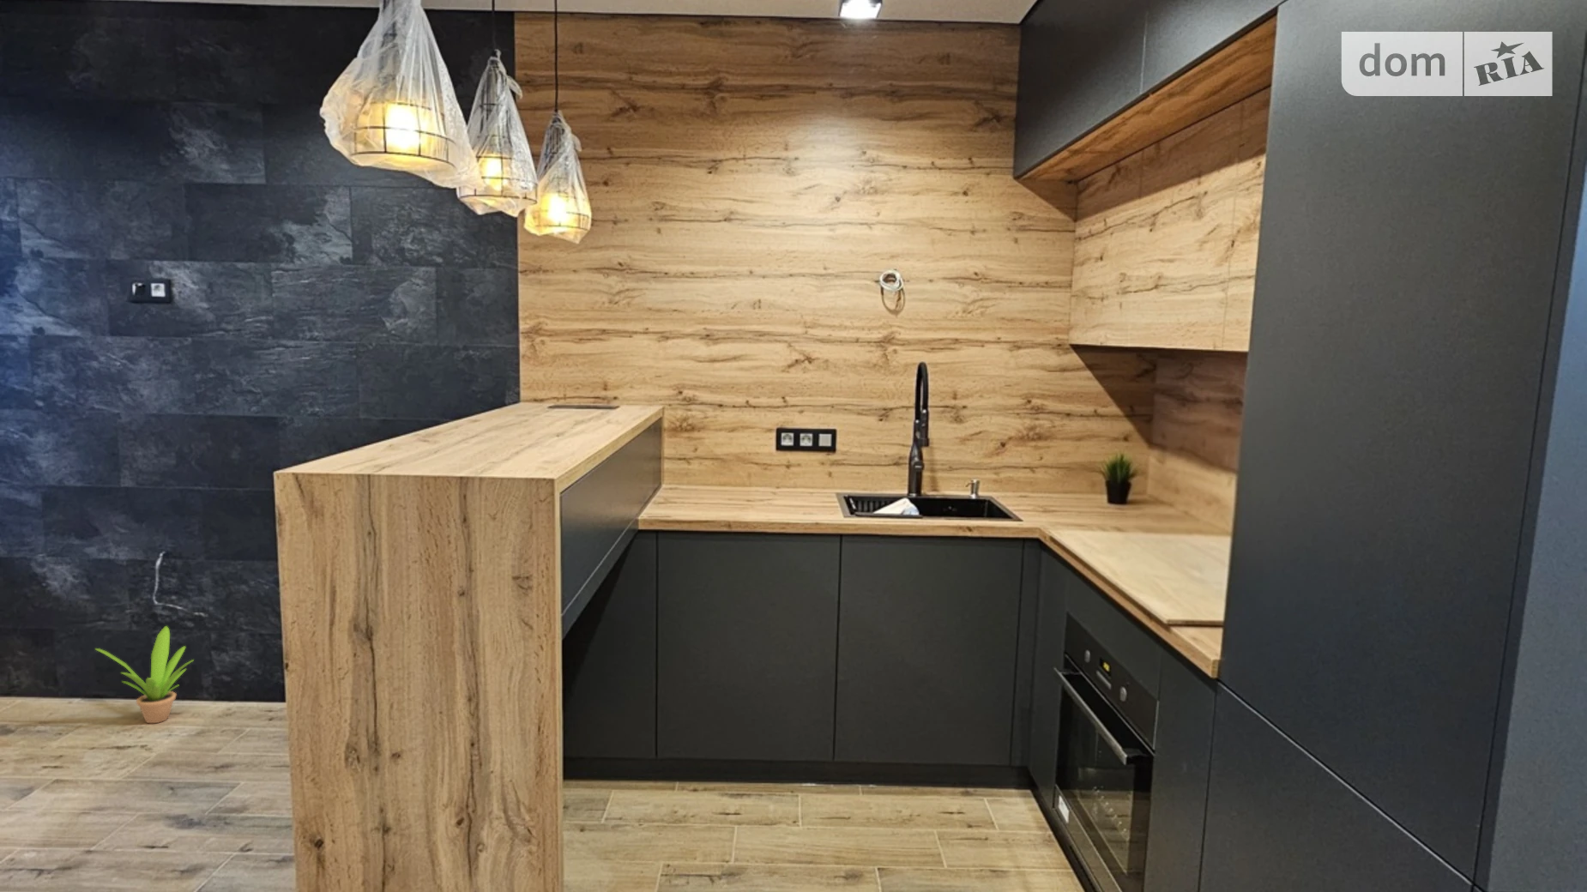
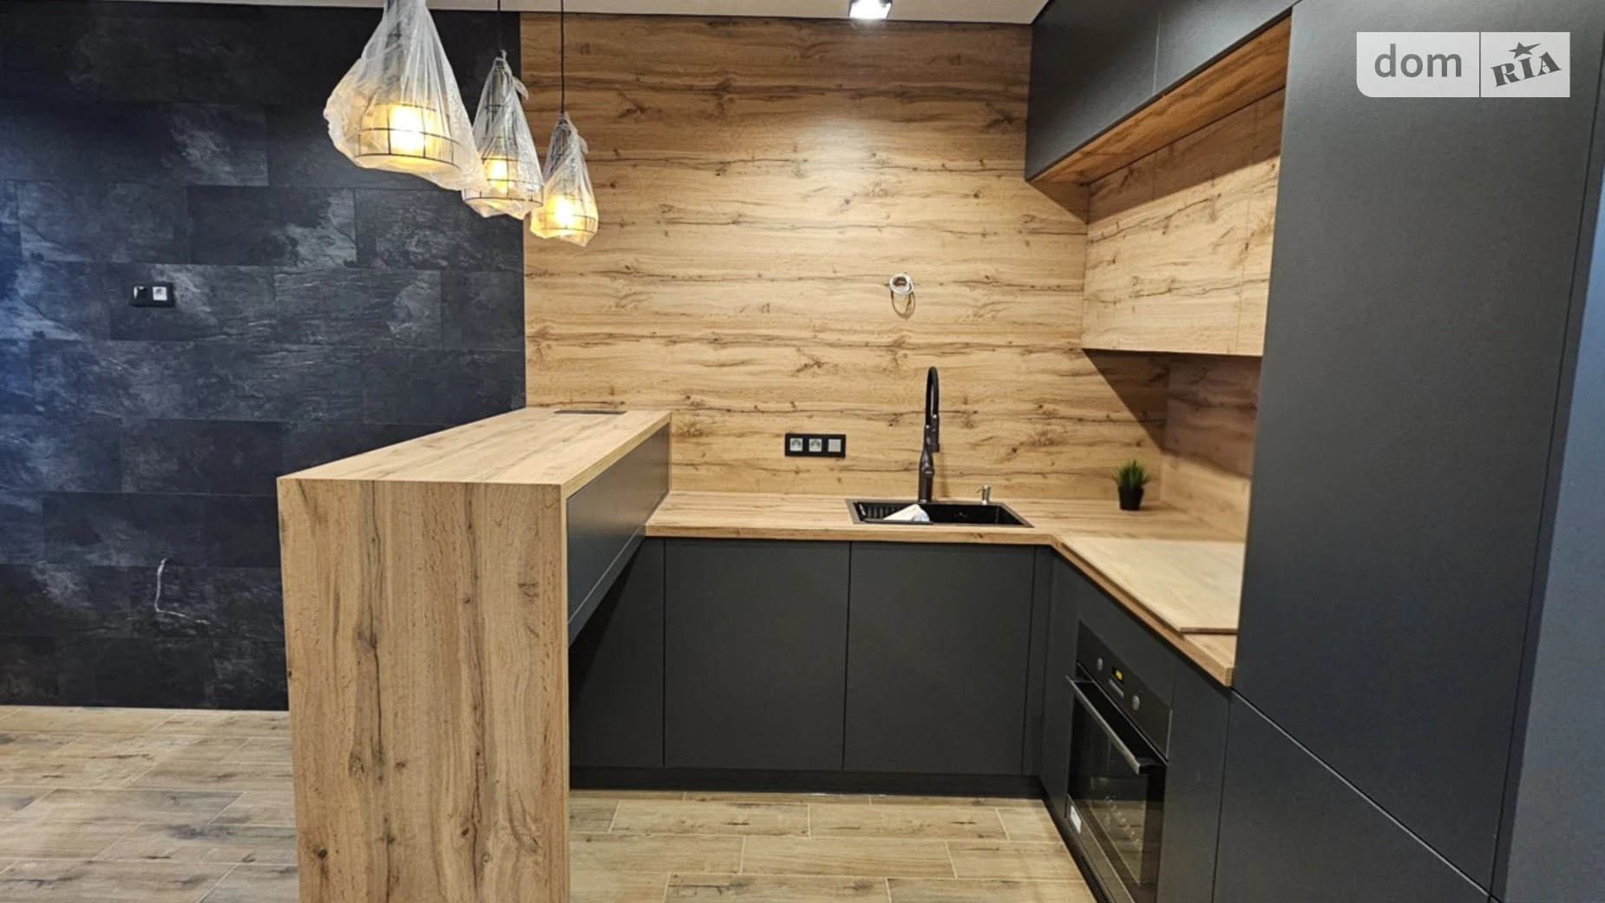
- potted plant [95,625,195,724]
